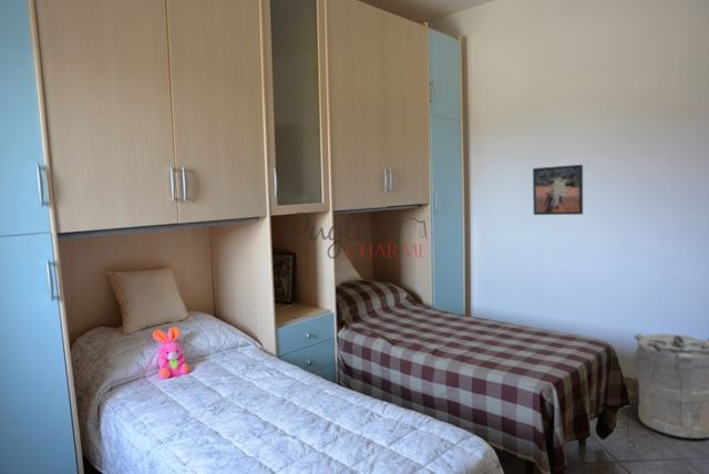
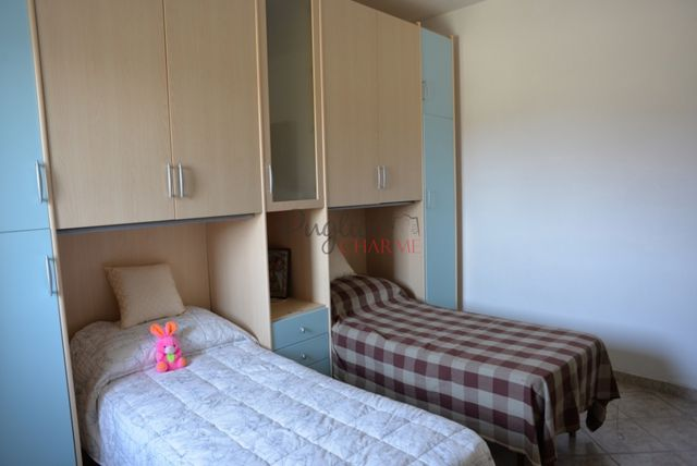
- laundry hamper [631,332,709,440]
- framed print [532,164,584,216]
